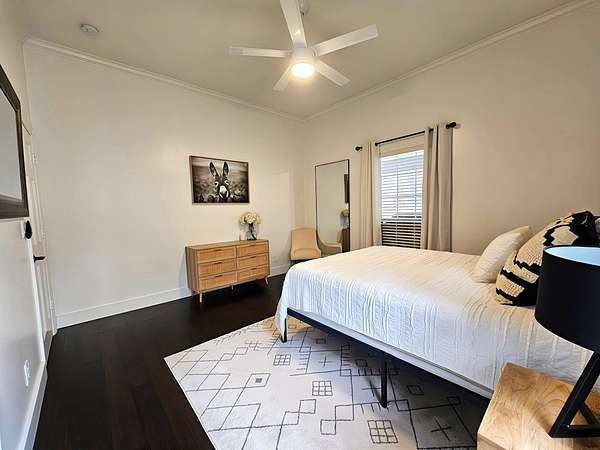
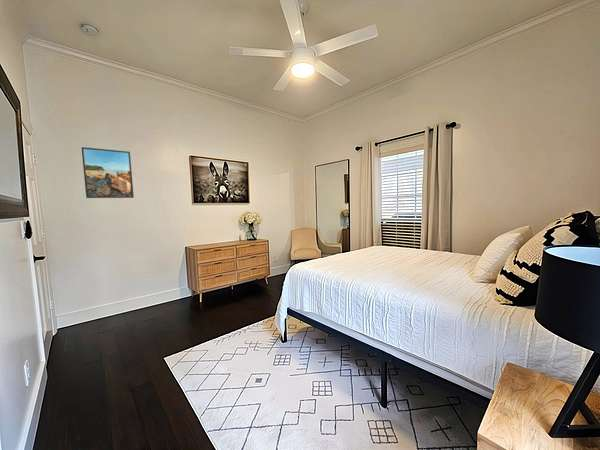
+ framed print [81,146,135,199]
